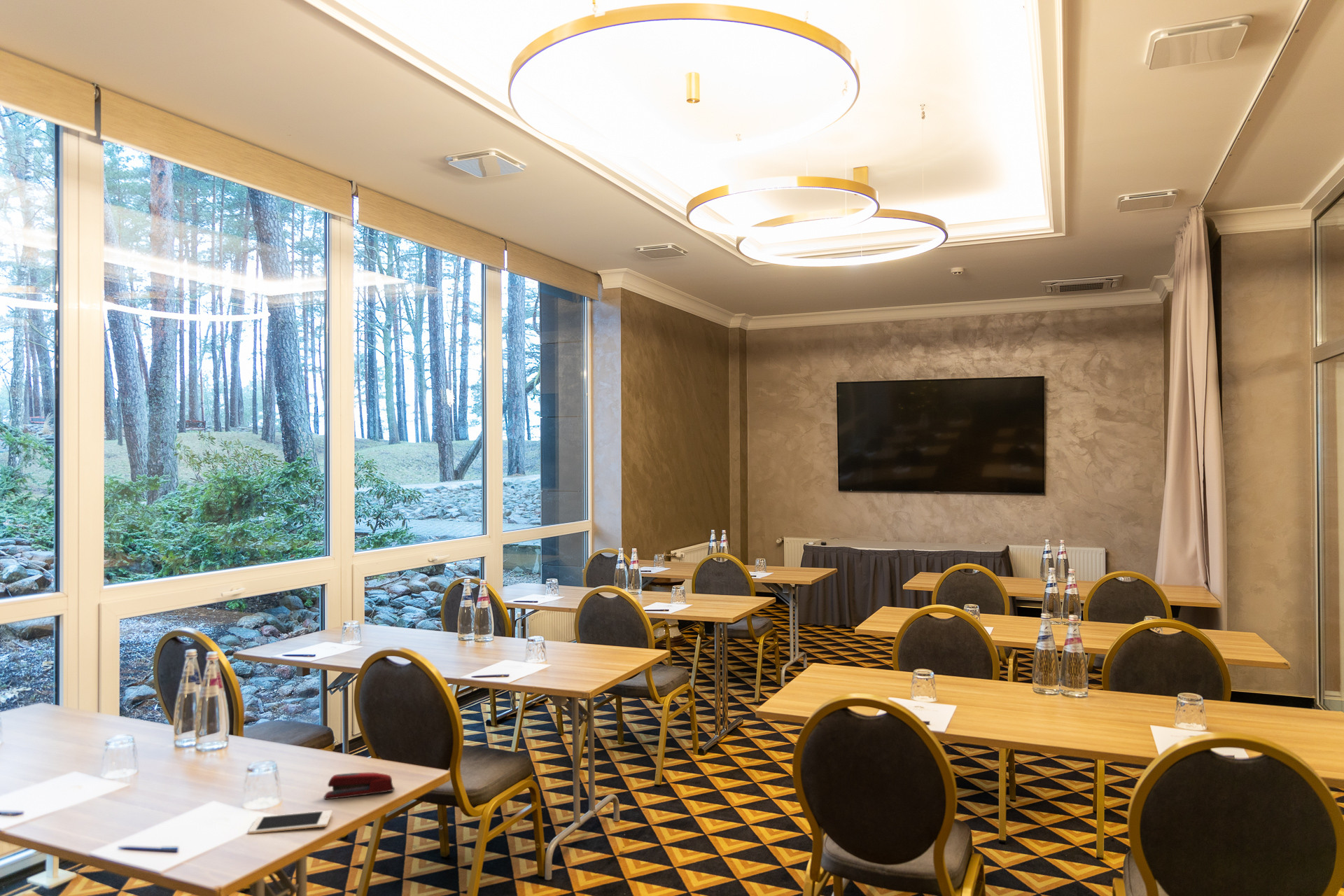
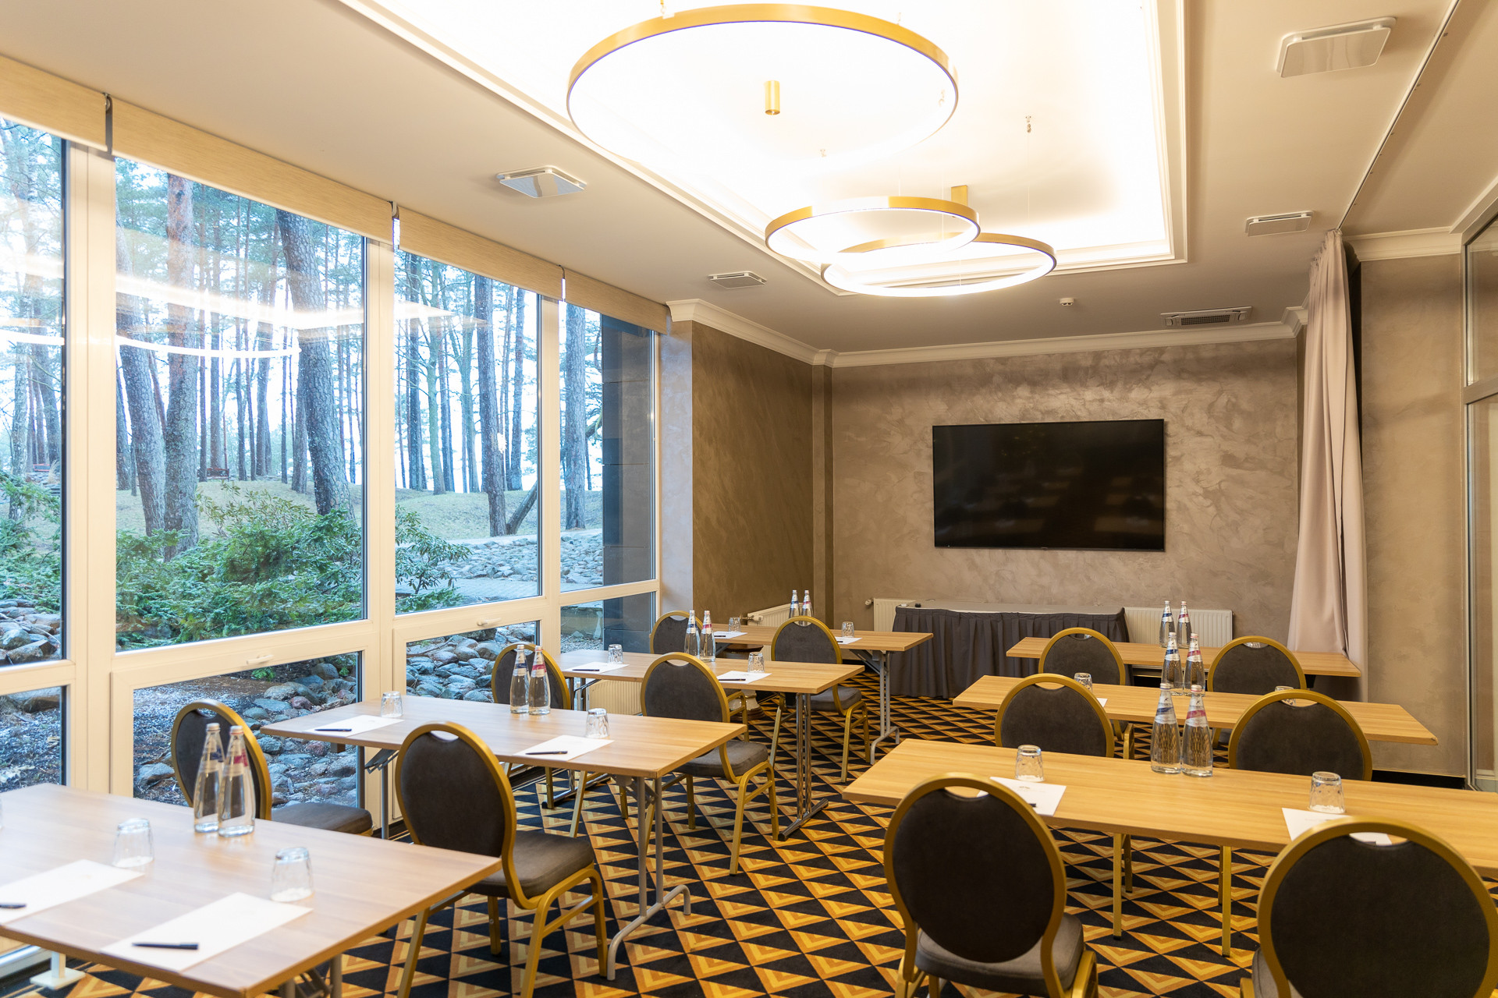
- cell phone [248,810,333,834]
- stapler [323,772,395,800]
